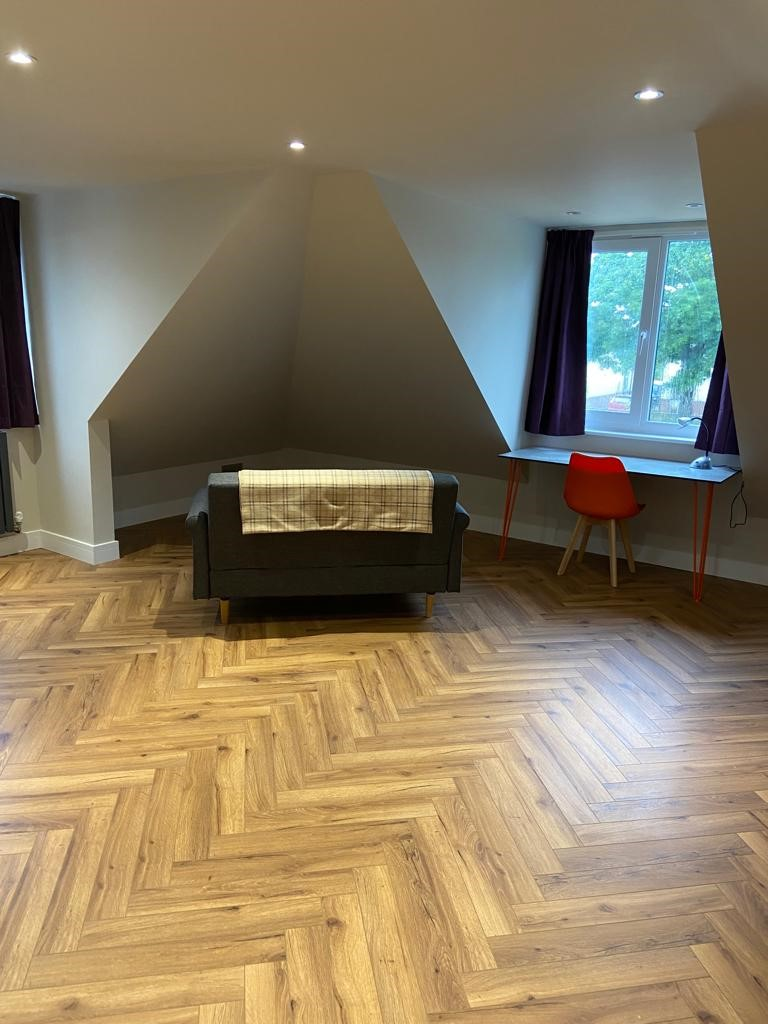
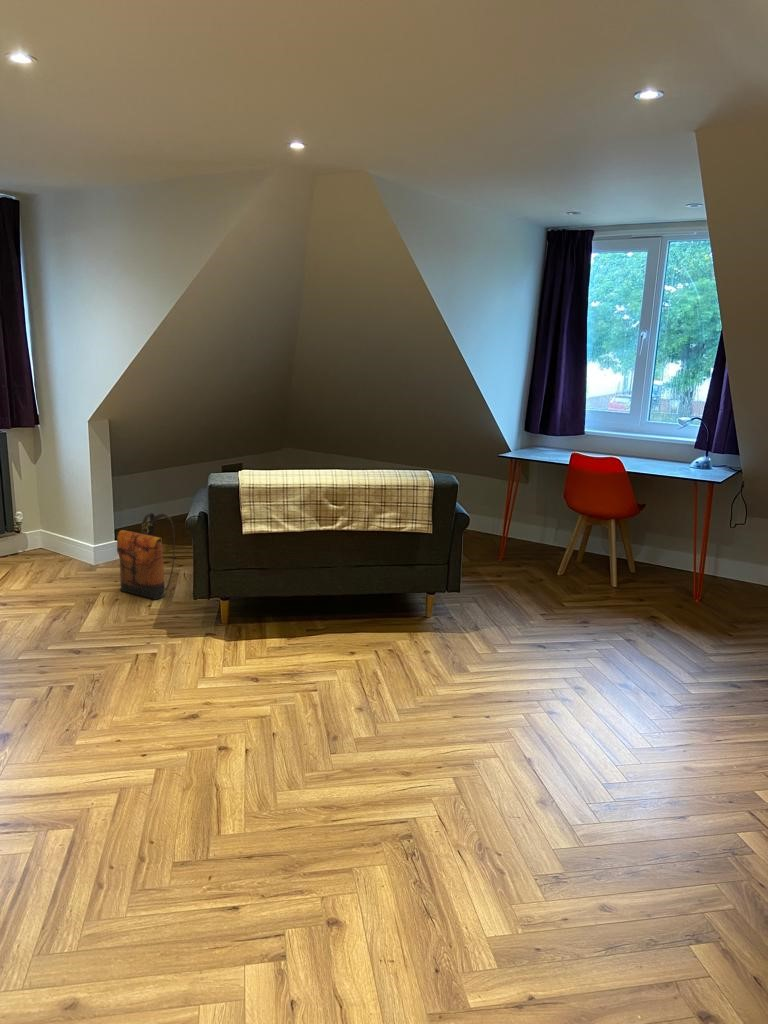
+ backpack [116,512,176,601]
